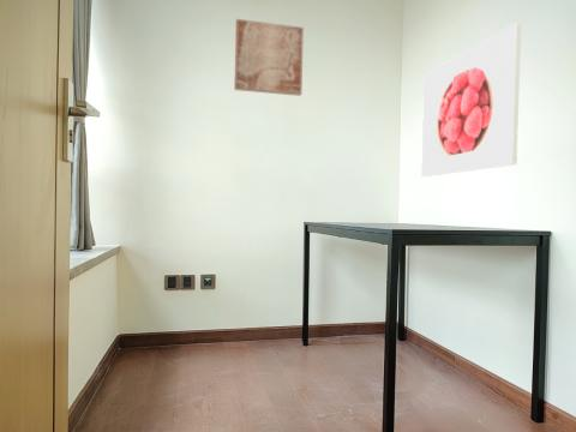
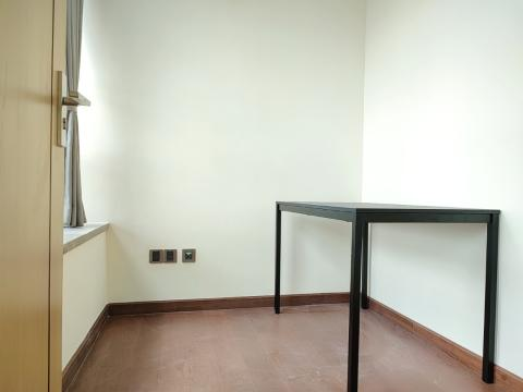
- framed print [420,22,522,178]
- wall art [233,18,305,97]
